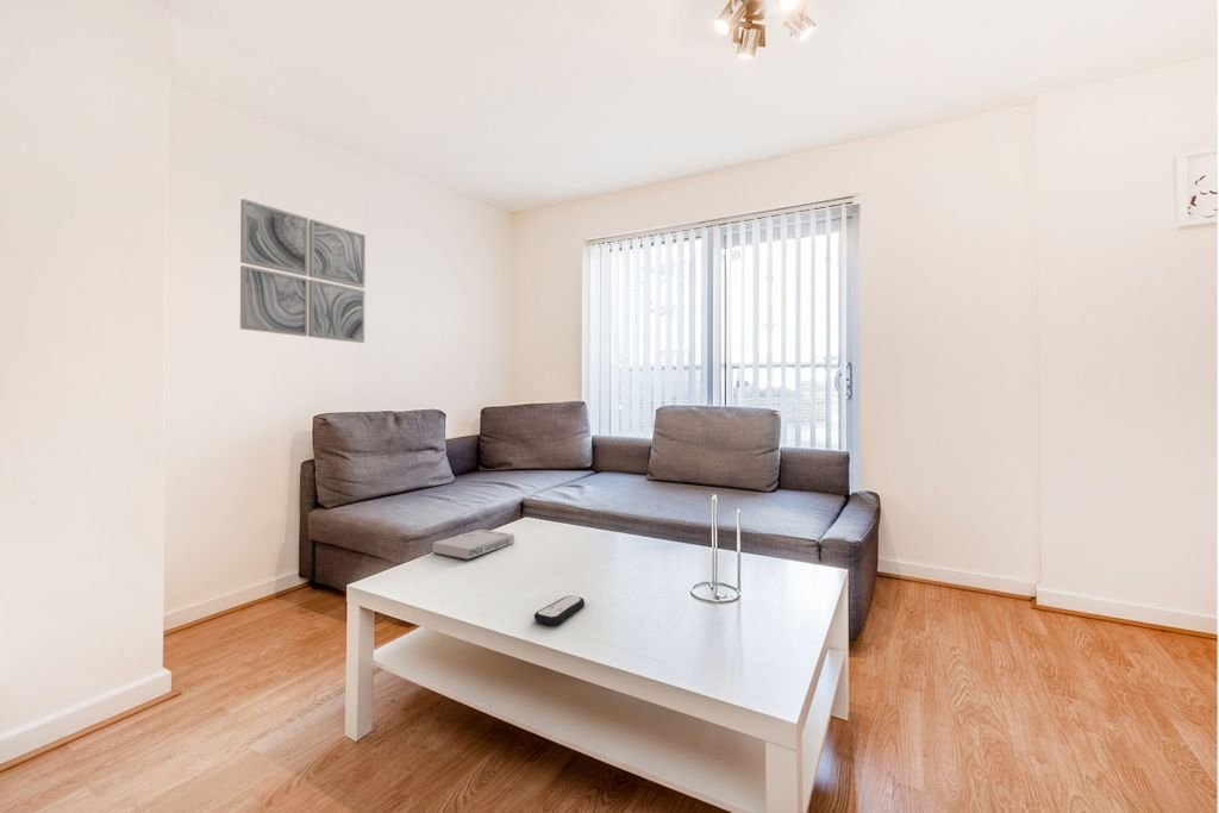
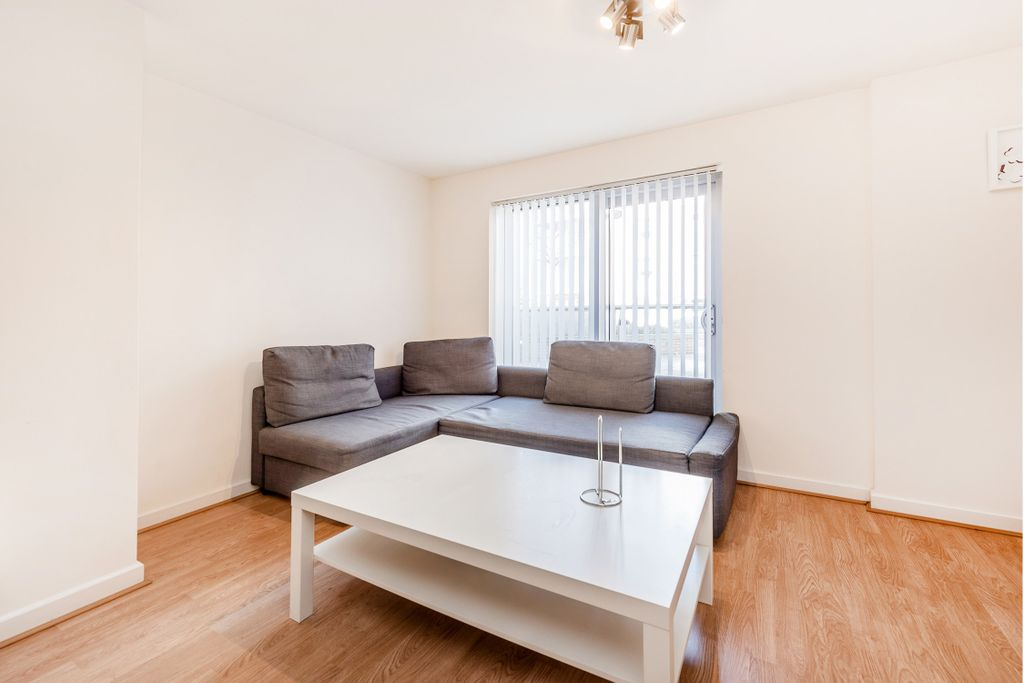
- wall art [239,198,367,344]
- book [431,529,515,561]
- remote control [533,595,586,626]
